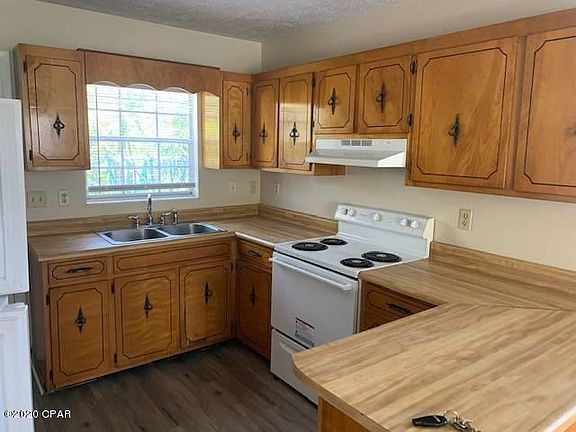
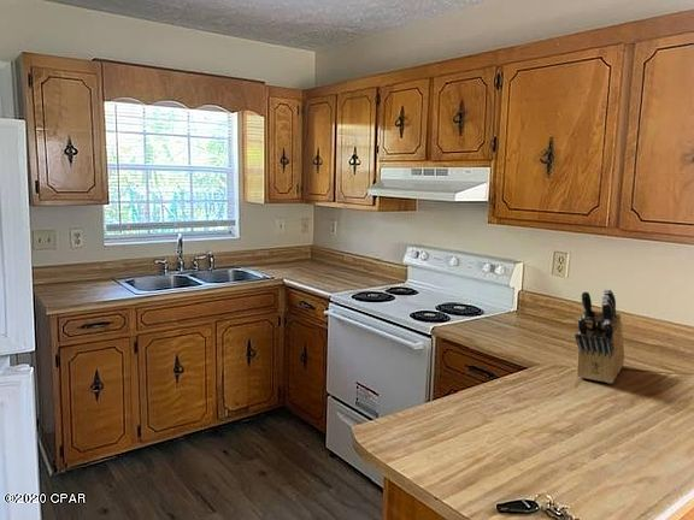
+ knife block [574,288,625,385]
